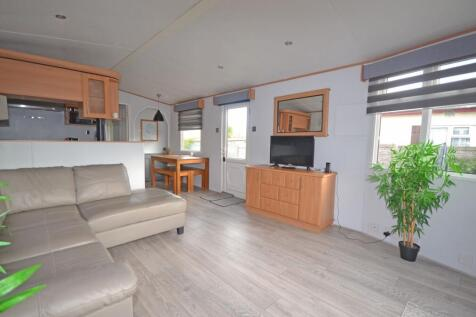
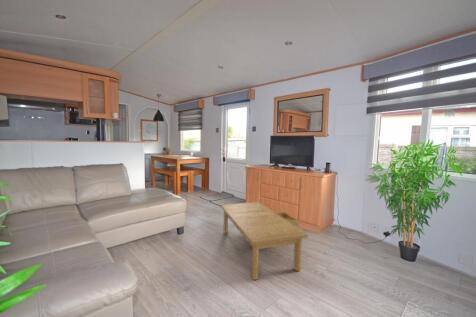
+ coffee table [220,201,309,281]
